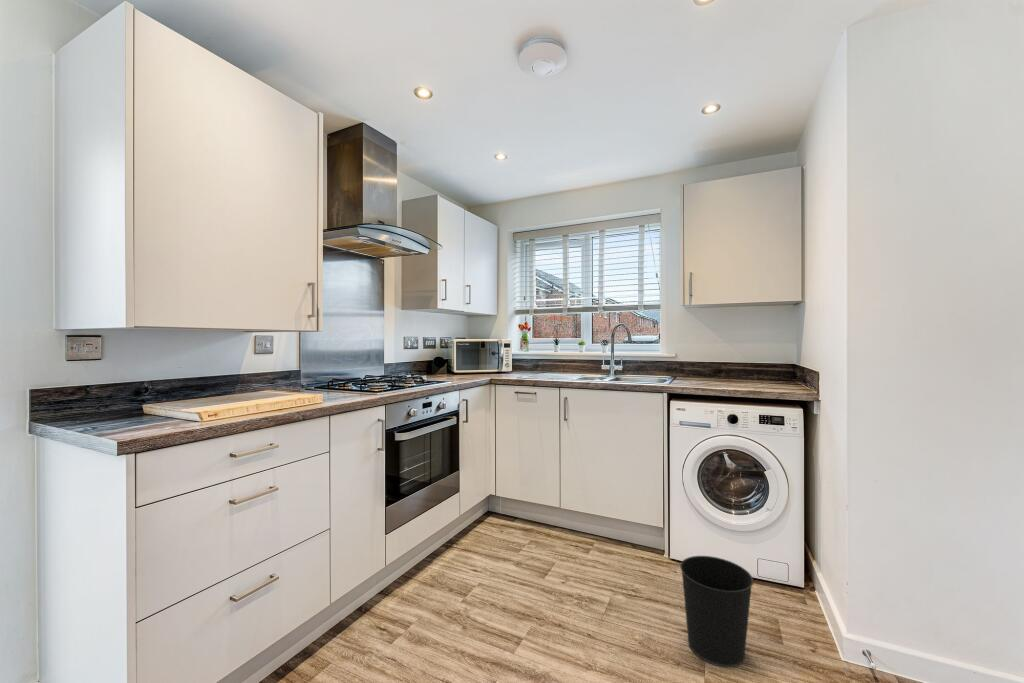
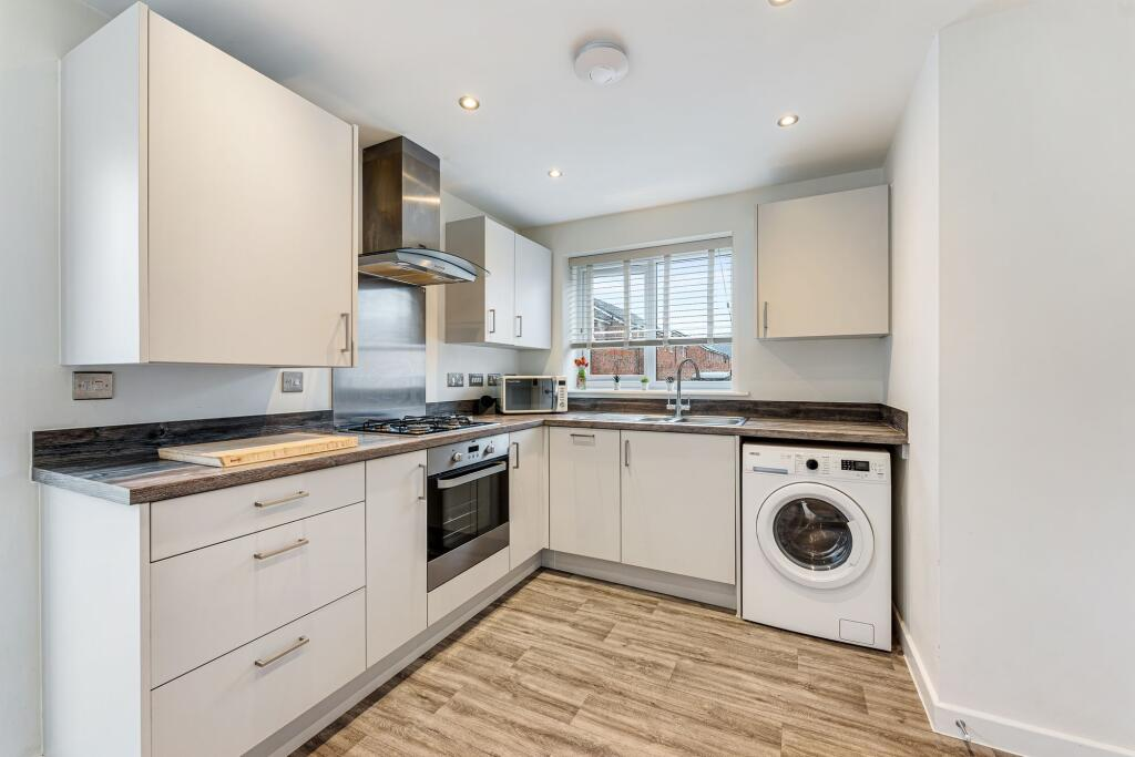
- wastebasket [679,555,755,668]
